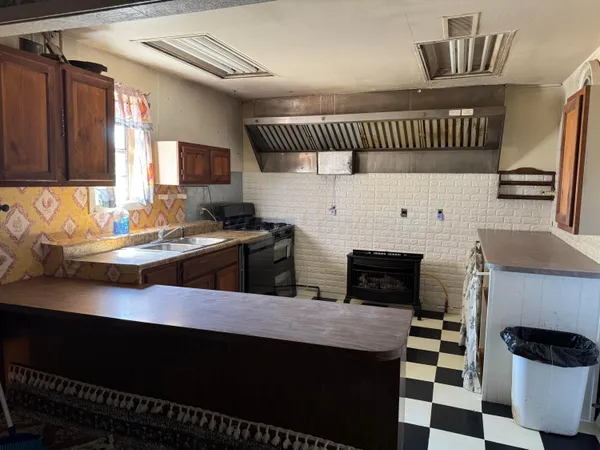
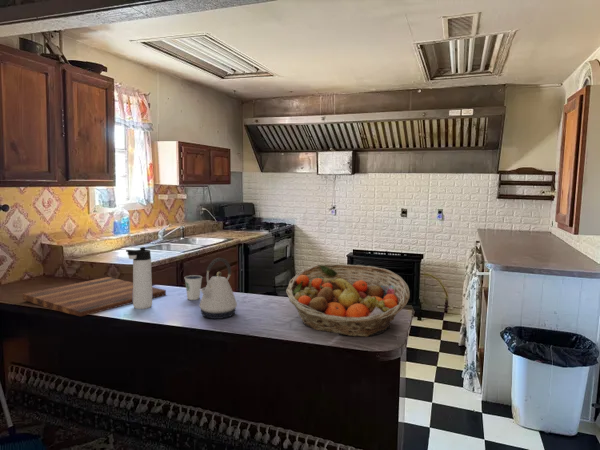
+ fruit basket [285,263,411,338]
+ cutting board [22,276,167,318]
+ dixie cup [184,274,203,301]
+ kettle [199,257,238,320]
+ thermos bottle [125,246,153,310]
